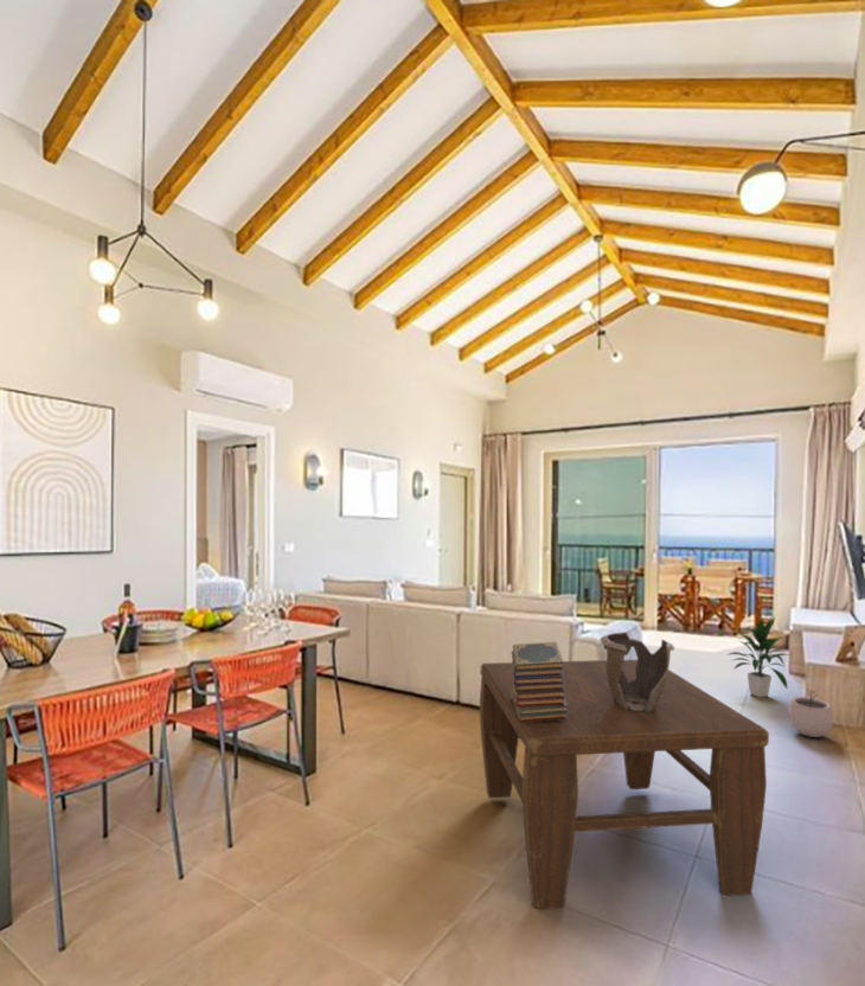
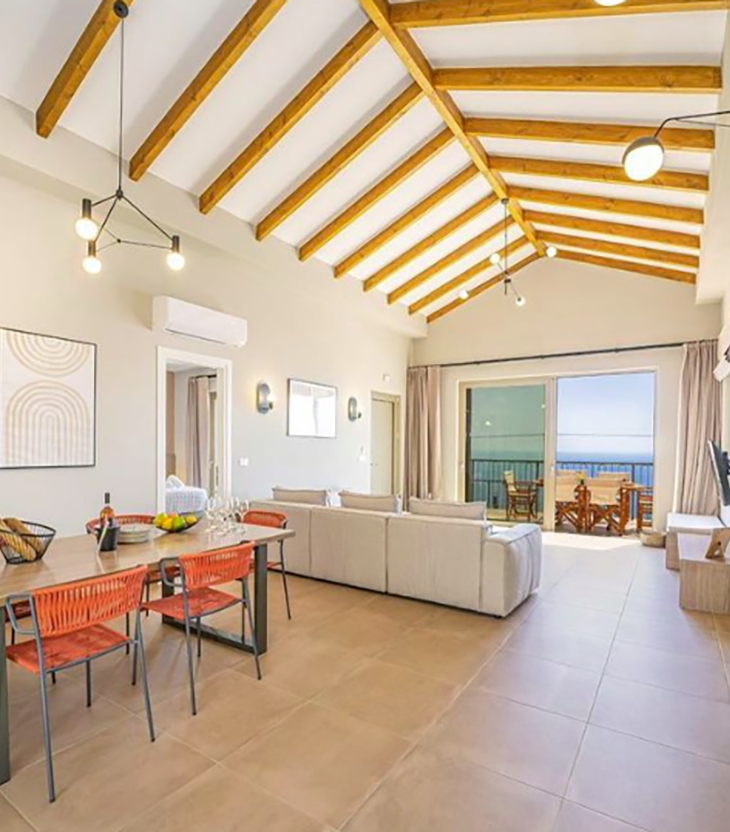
- decorative bowl [598,632,675,712]
- book stack [511,641,569,723]
- indoor plant [725,617,792,698]
- coffee table [479,659,770,910]
- plant pot [787,689,834,738]
